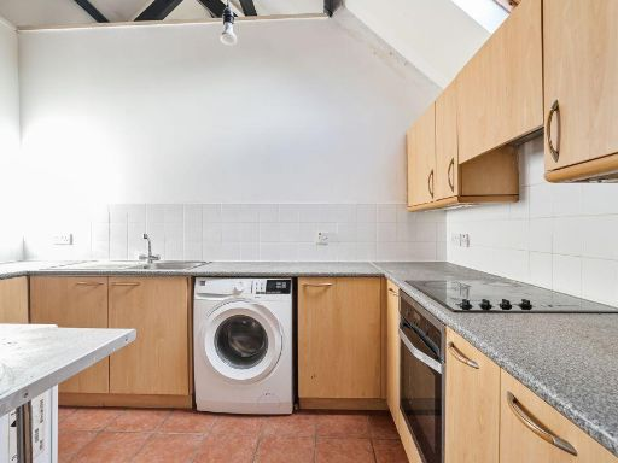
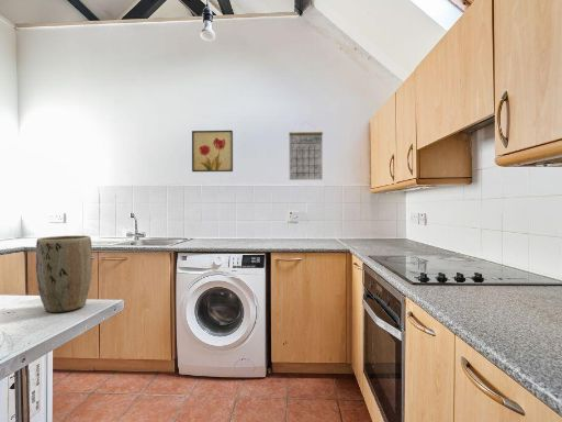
+ wall art [191,130,234,173]
+ calendar [288,122,324,181]
+ plant pot [35,234,93,313]
